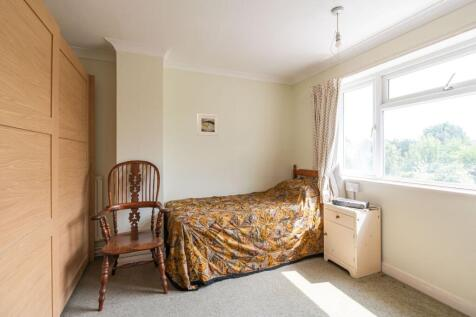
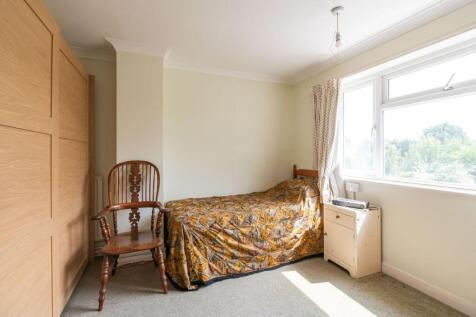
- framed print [196,113,219,137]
